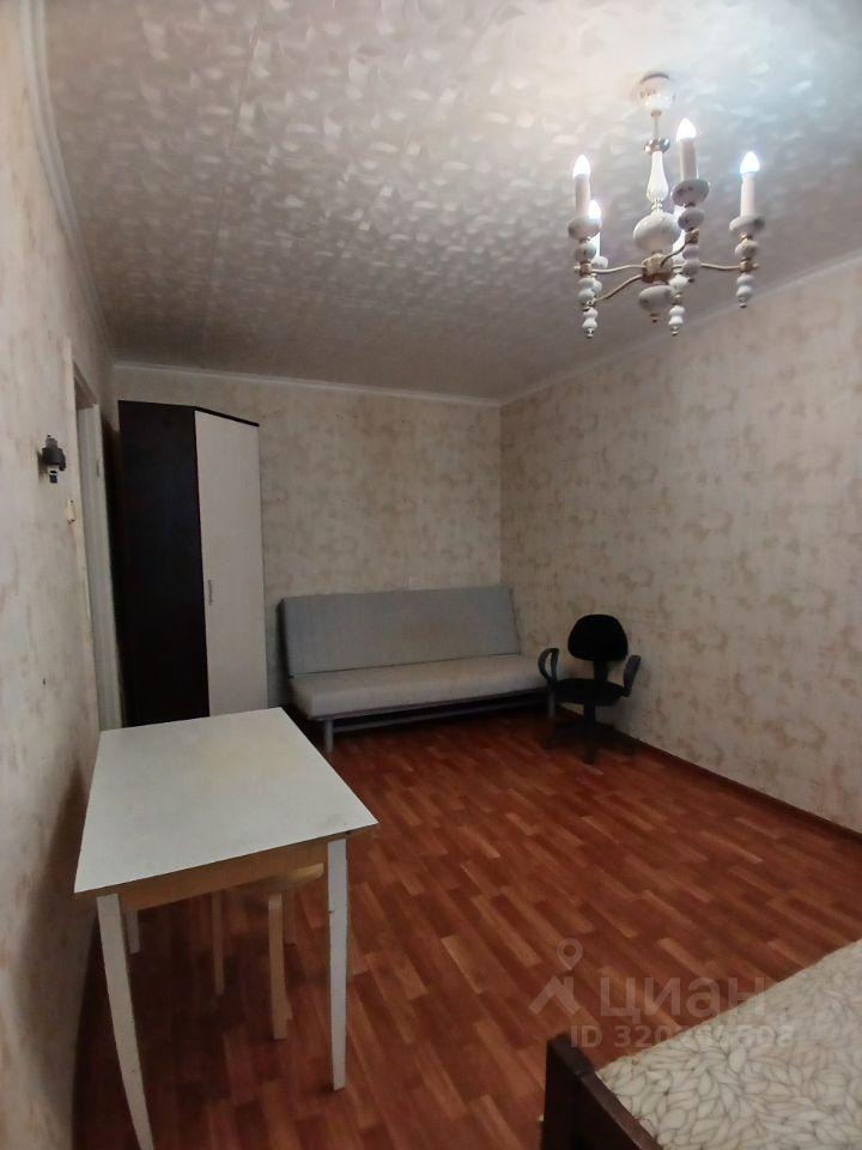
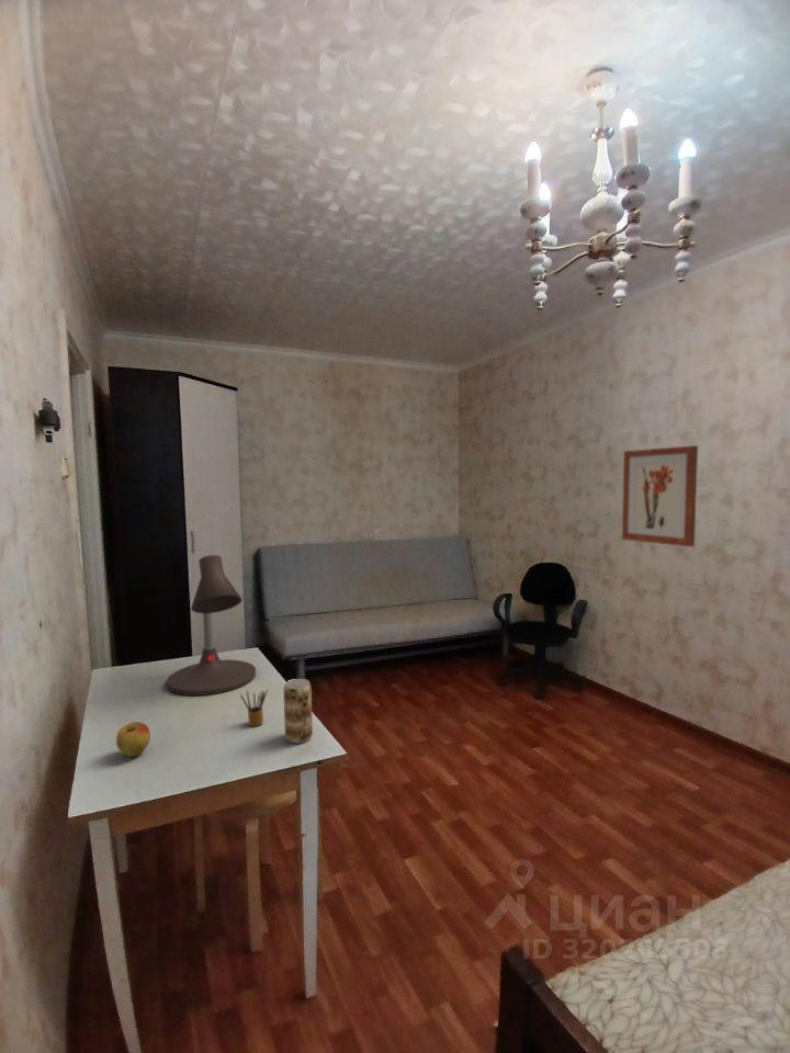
+ desk lamp [166,554,257,697]
+ apple [115,721,151,758]
+ beverage can [282,678,314,745]
+ pencil box [239,689,269,727]
+ wall art [621,444,699,548]
